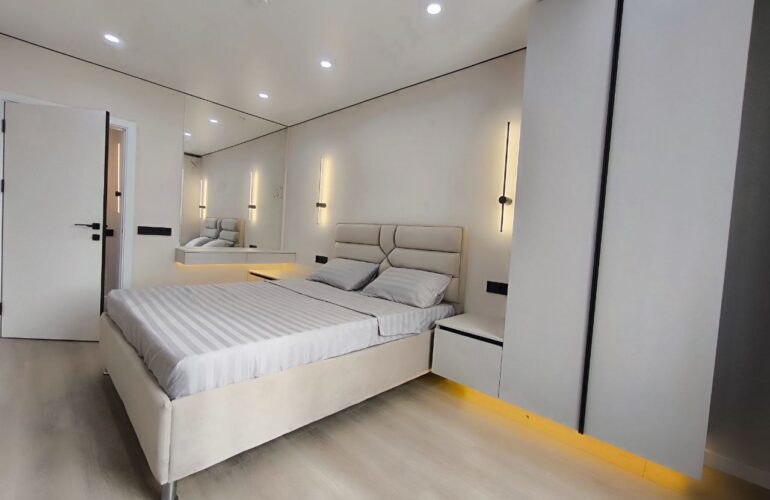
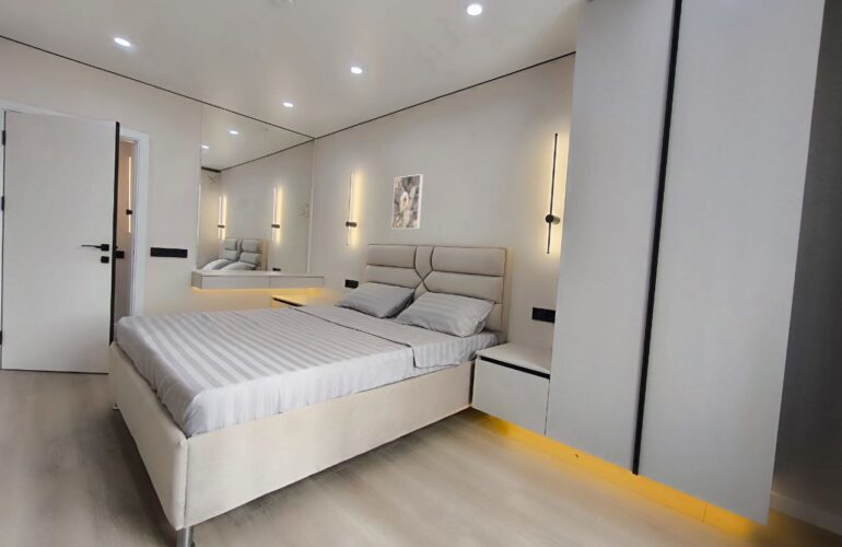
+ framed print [390,173,424,230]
